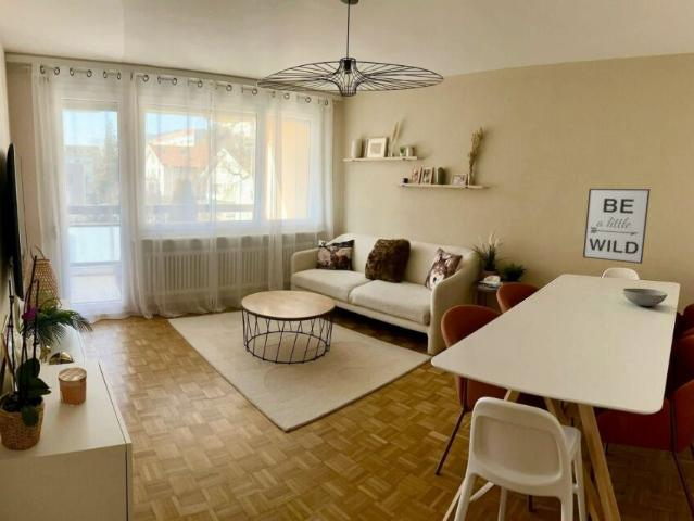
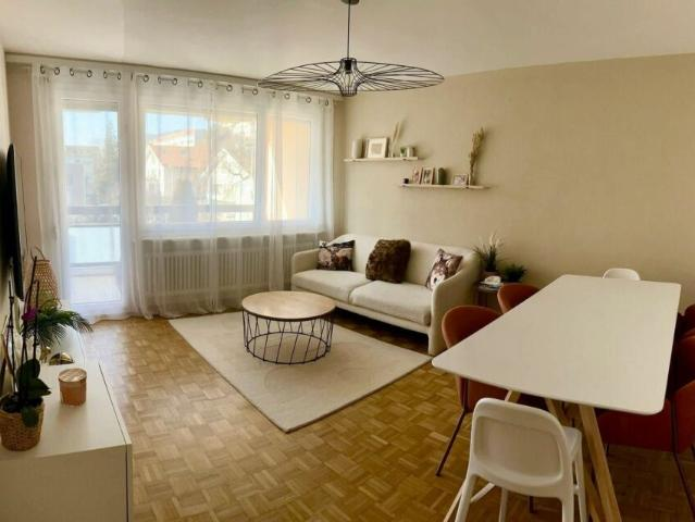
- wall art [582,188,652,265]
- bowl [622,288,668,307]
